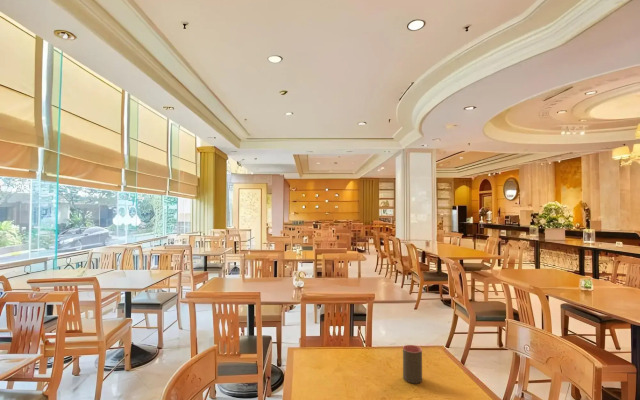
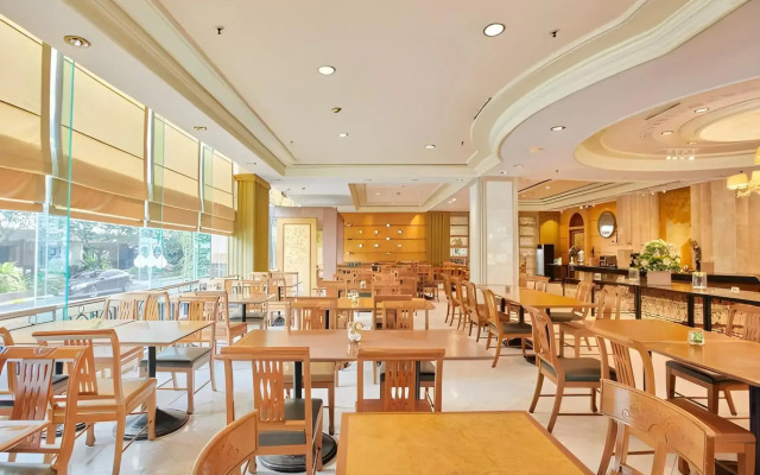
- cup [402,344,423,385]
